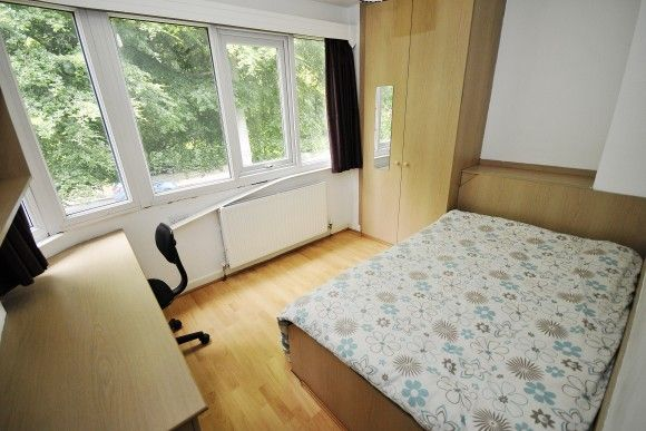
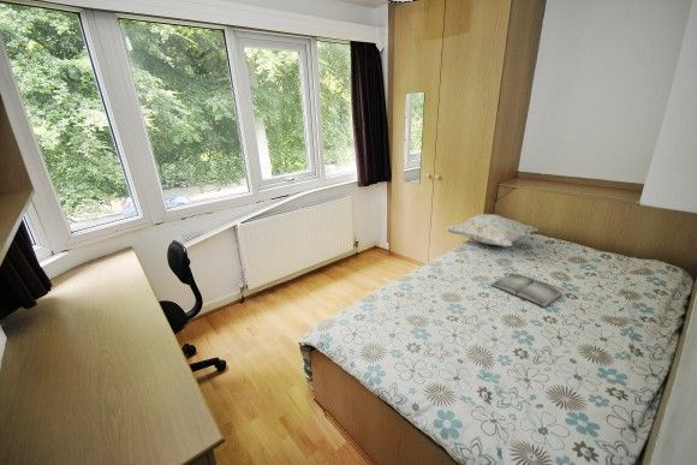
+ hardback book [490,273,562,309]
+ decorative pillow [445,213,540,248]
